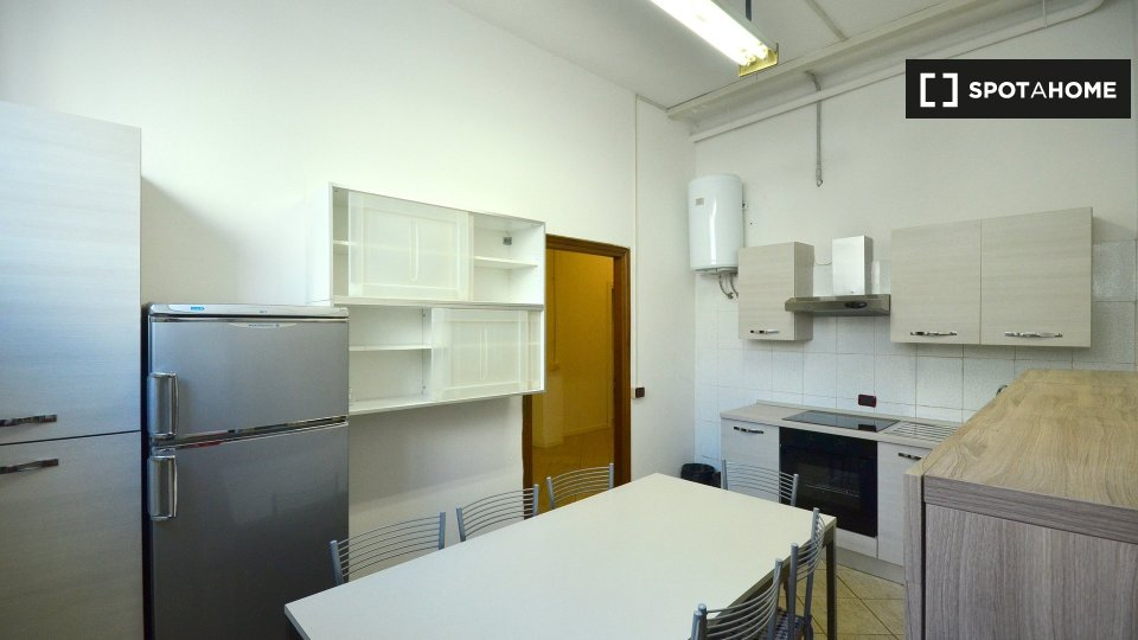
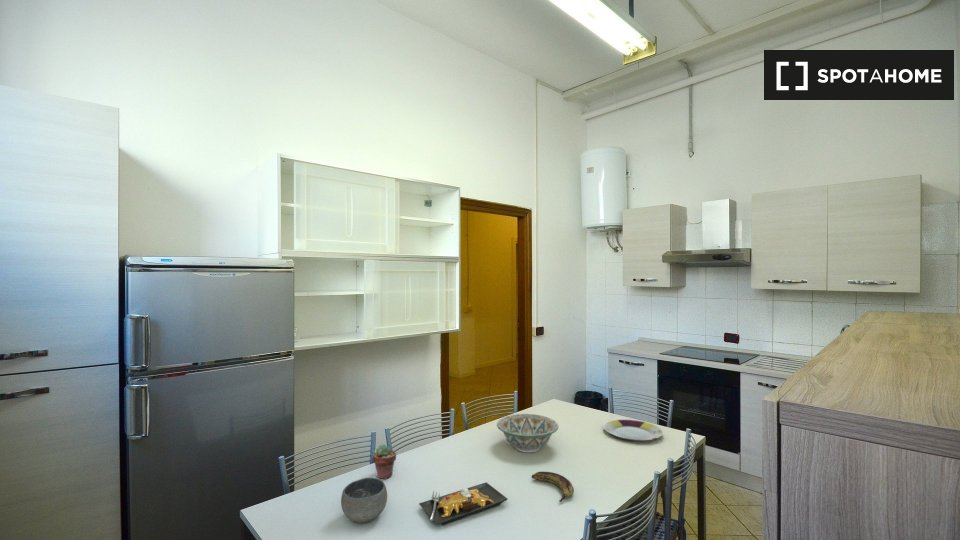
+ plate [418,481,509,526]
+ decorative bowl [496,413,559,454]
+ plate [602,418,664,443]
+ bowl [340,477,388,524]
+ banana [530,471,575,503]
+ potted succulent [372,444,397,480]
